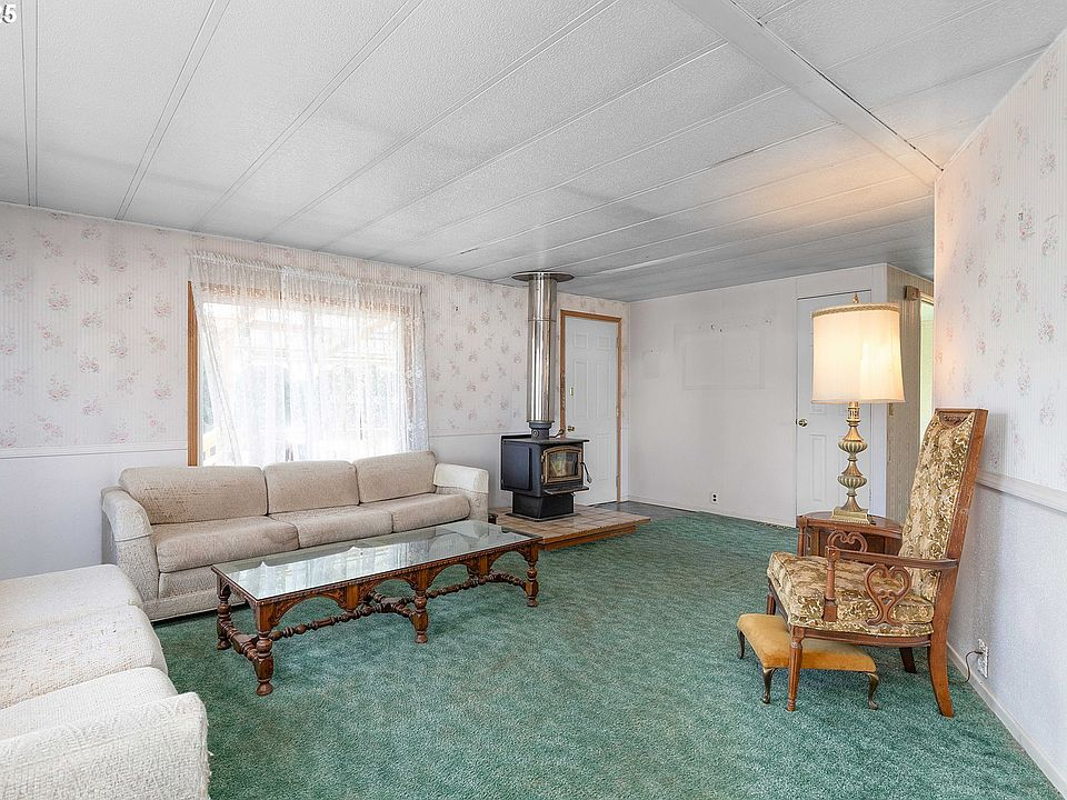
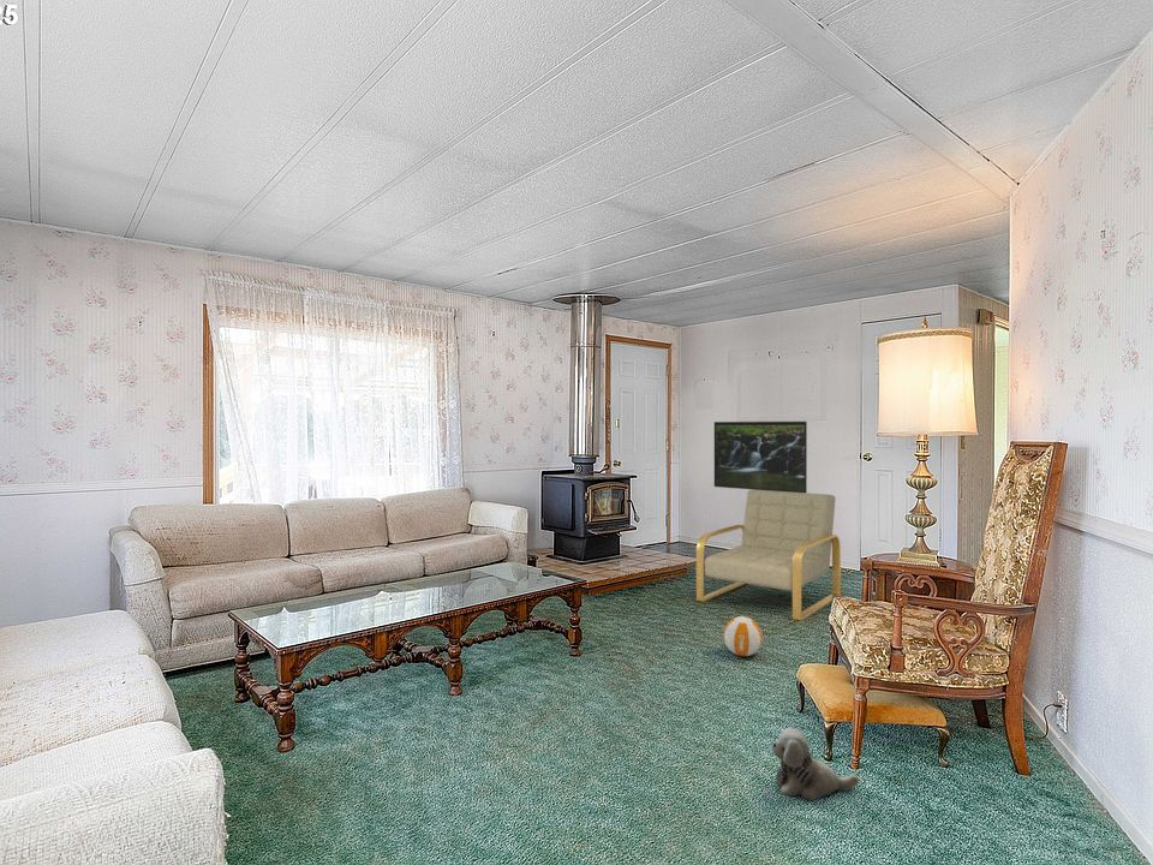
+ plush toy [771,727,860,801]
+ armchair [695,489,842,622]
+ volleyball [722,615,764,657]
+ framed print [713,420,808,493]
